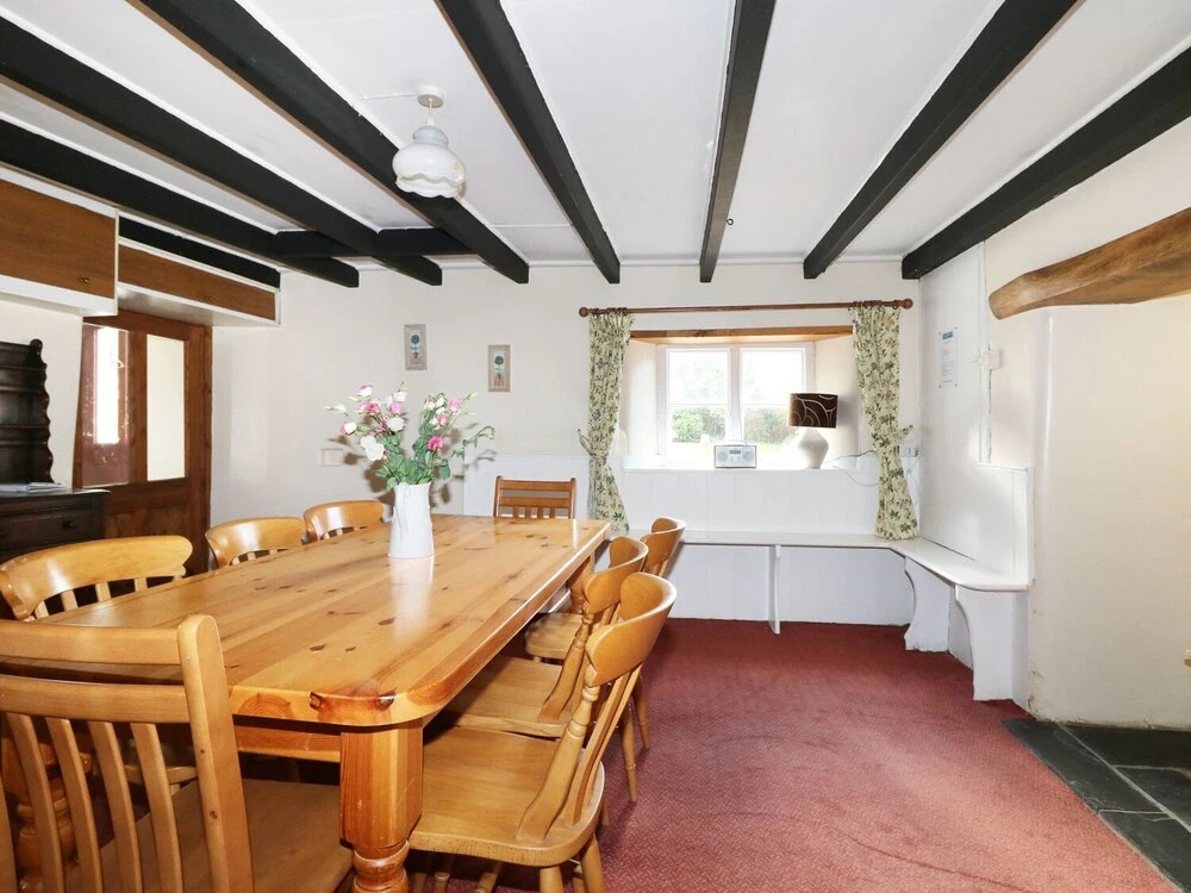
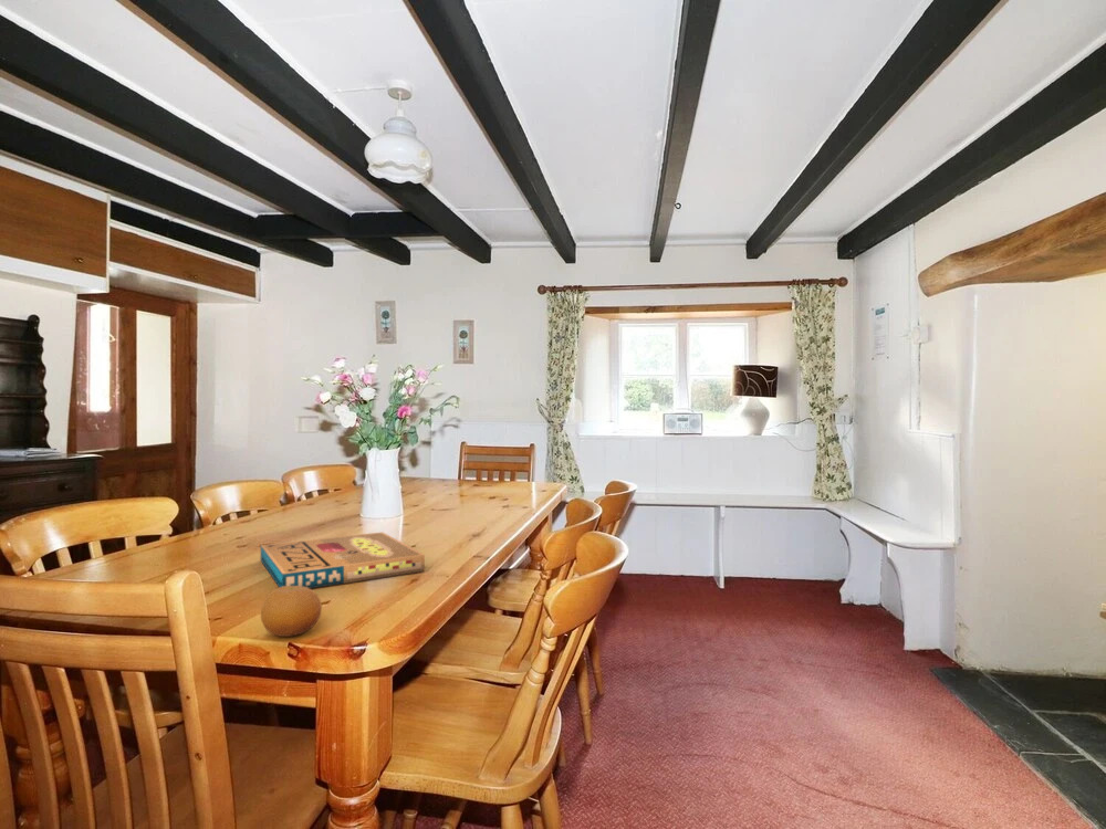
+ pizza box [260,531,426,589]
+ fruit [260,586,323,638]
